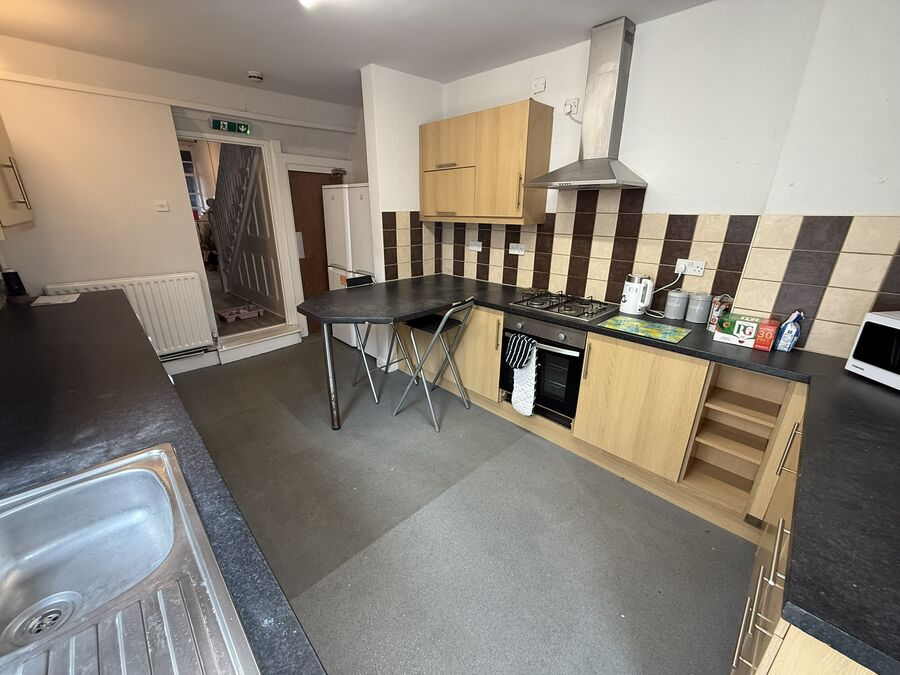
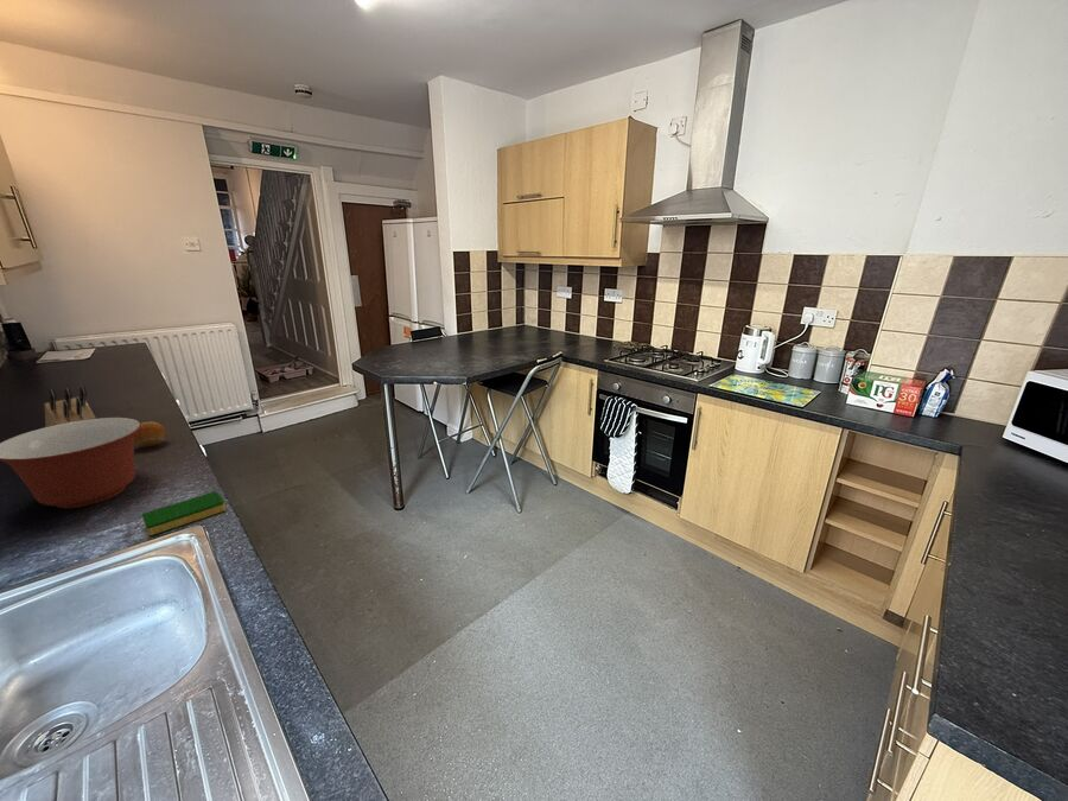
+ mixing bowl [0,417,141,509]
+ fruit [134,420,167,449]
+ knife block [44,386,97,427]
+ dish sponge [141,490,227,536]
